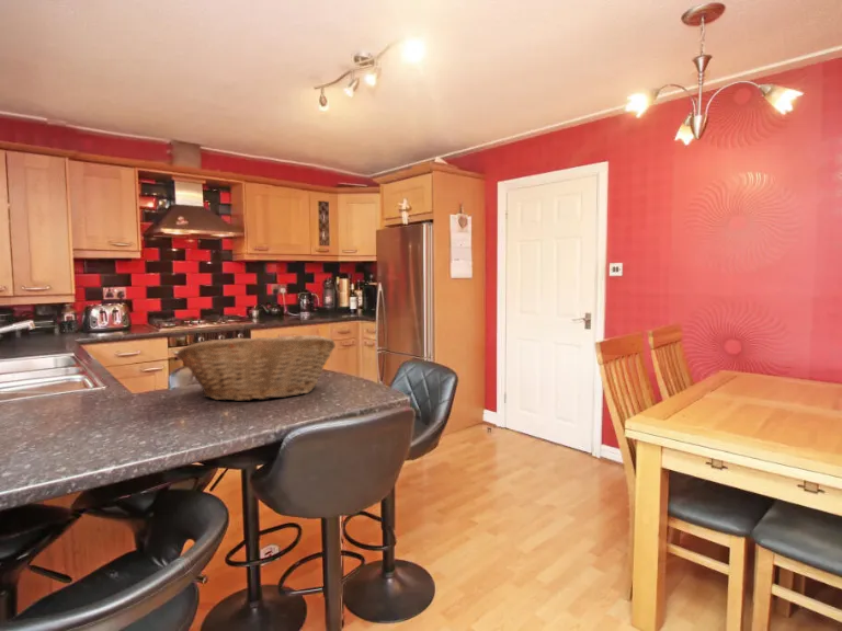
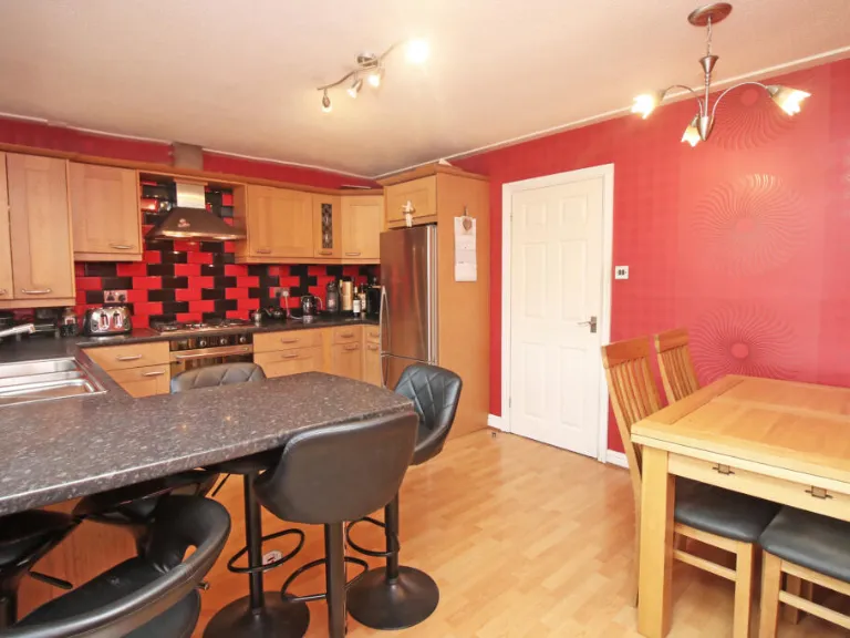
- fruit basket [175,334,337,402]
